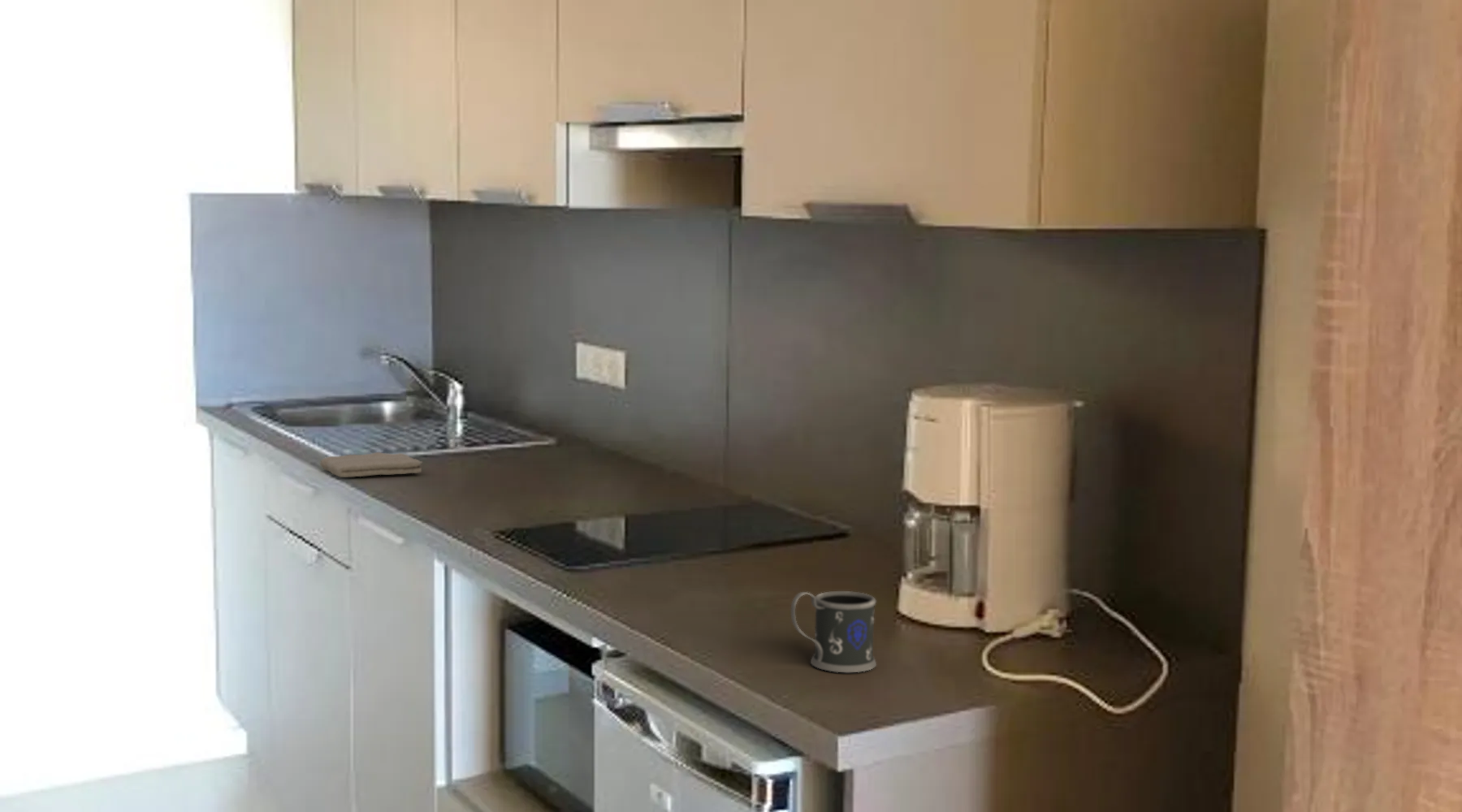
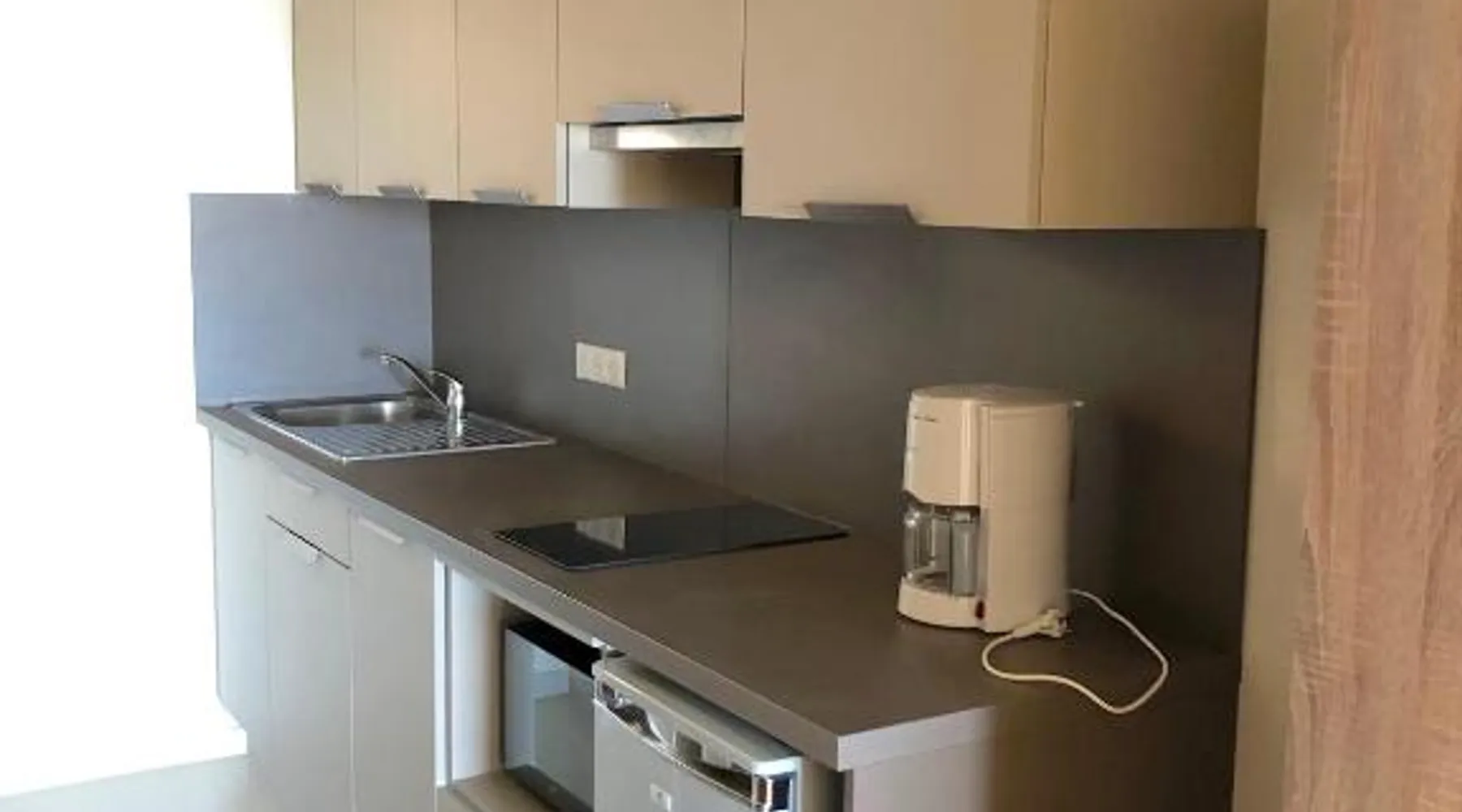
- washcloth [319,451,423,478]
- mug [790,590,877,673]
